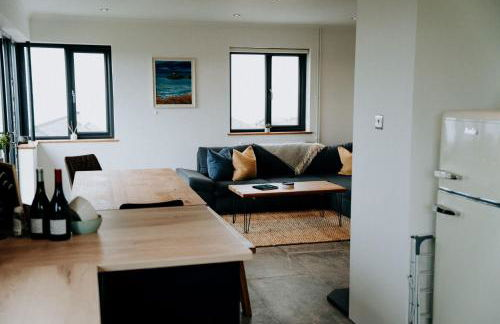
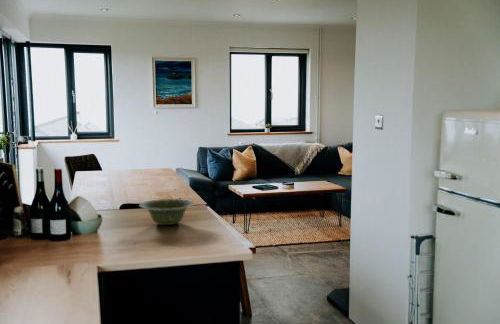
+ dish [138,198,196,226]
